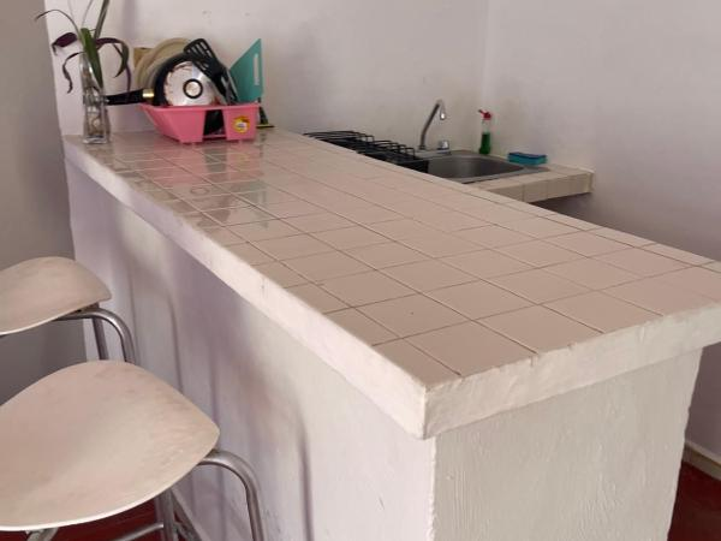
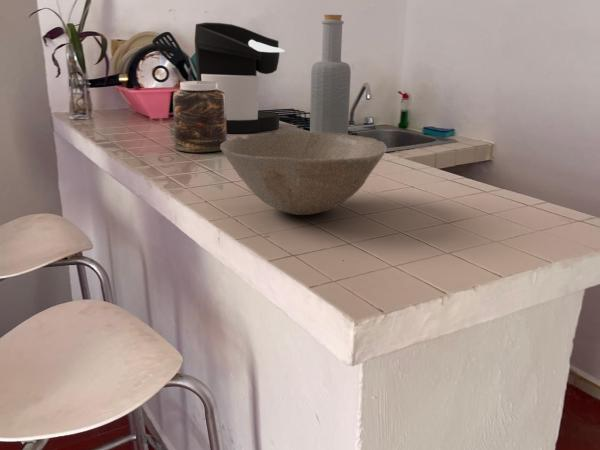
+ coffee maker [194,21,286,134]
+ jar [172,80,228,153]
+ bowl [220,131,388,216]
+ bottle [309,14,352,135]
